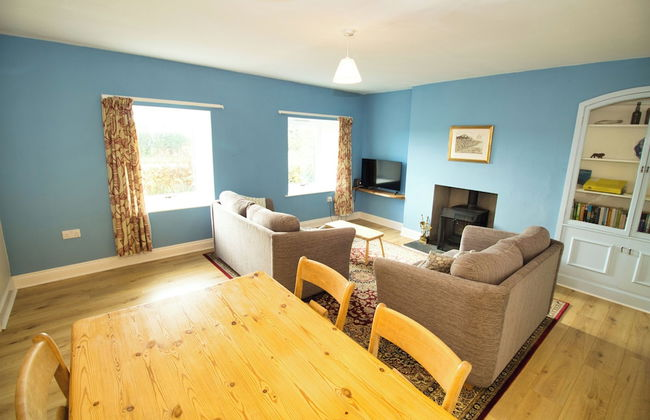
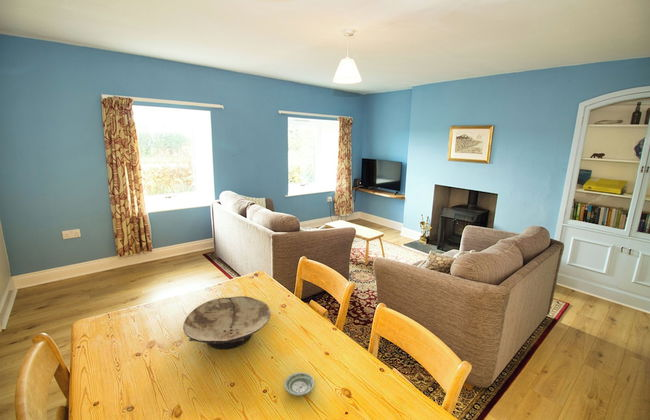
+ saucer [283,371,316,397]
+ bowl [182,295,272,350]
